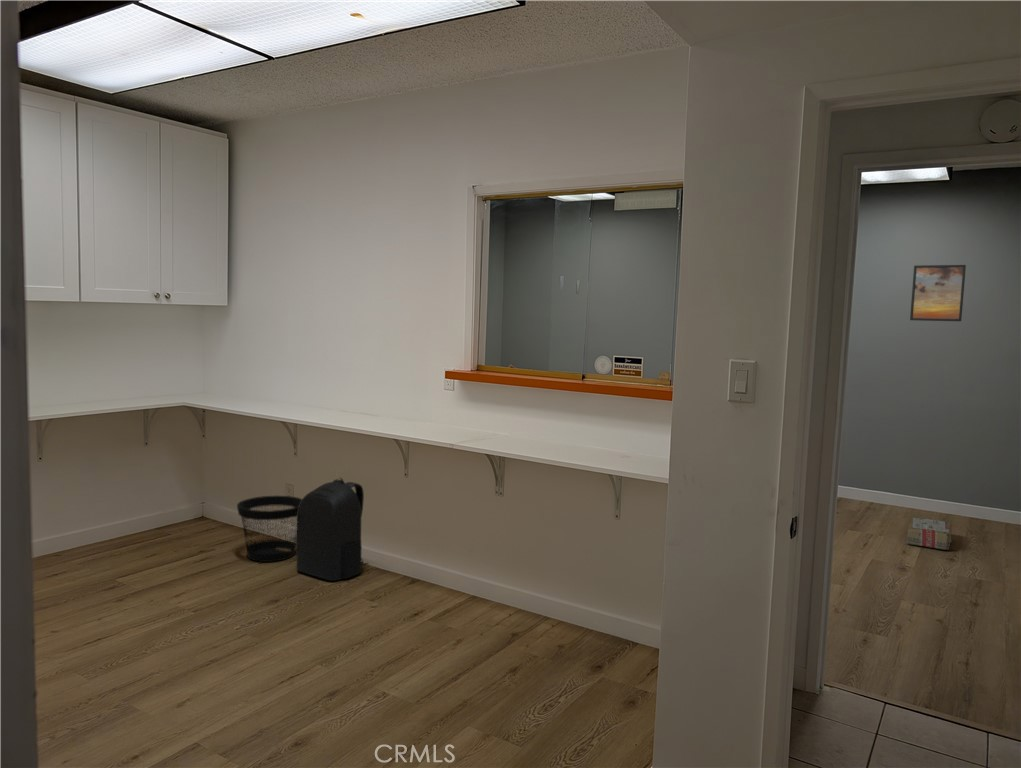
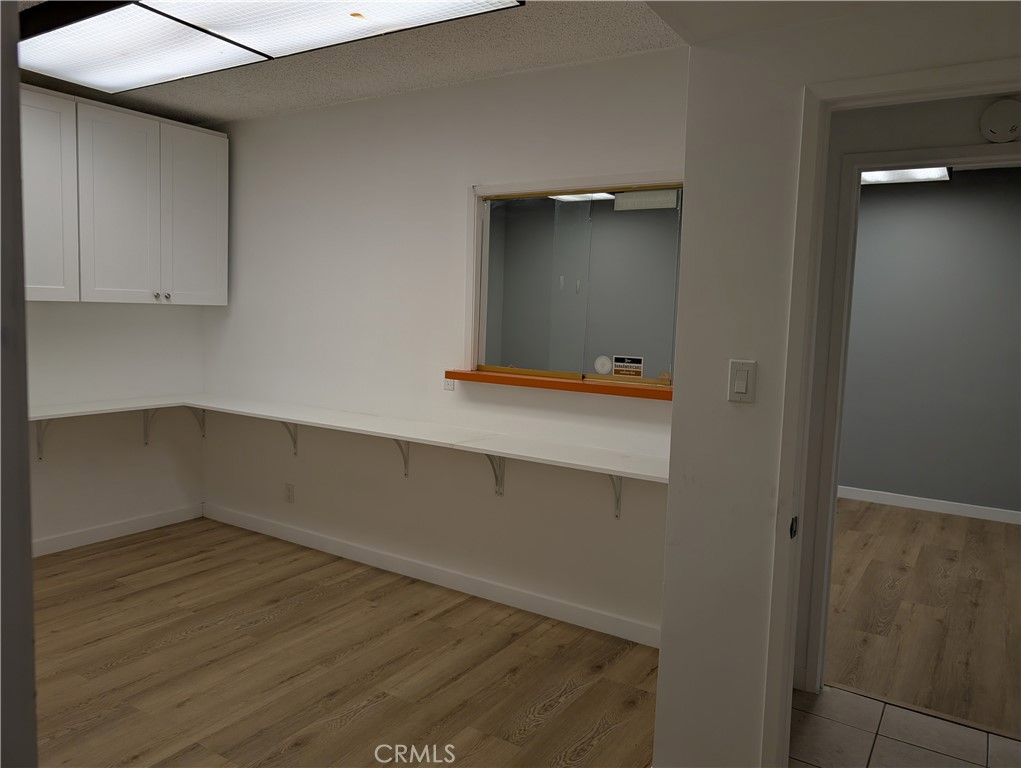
- carton [906,516,953,551]
- backpack [296,477,370,582]
- wastebasket [236,495,303,563]
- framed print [909,264,967,322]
